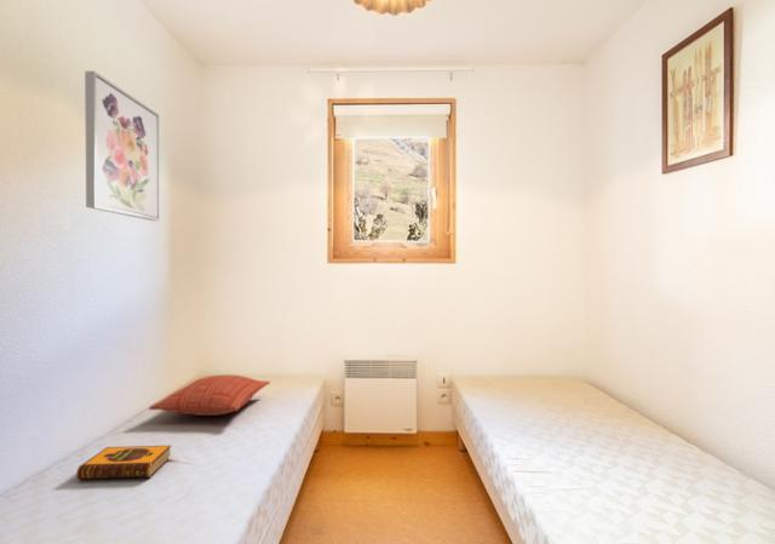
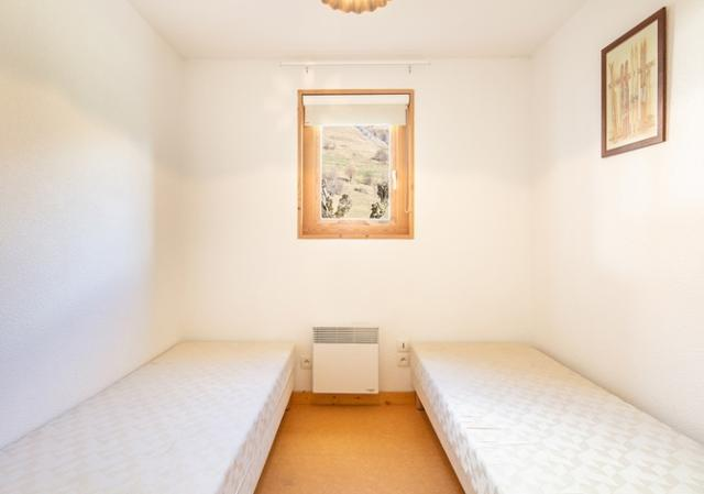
- wall art [84,70,161,222]
- hardback book [75,445,172,481]
- pillow [148,373,271,417]
